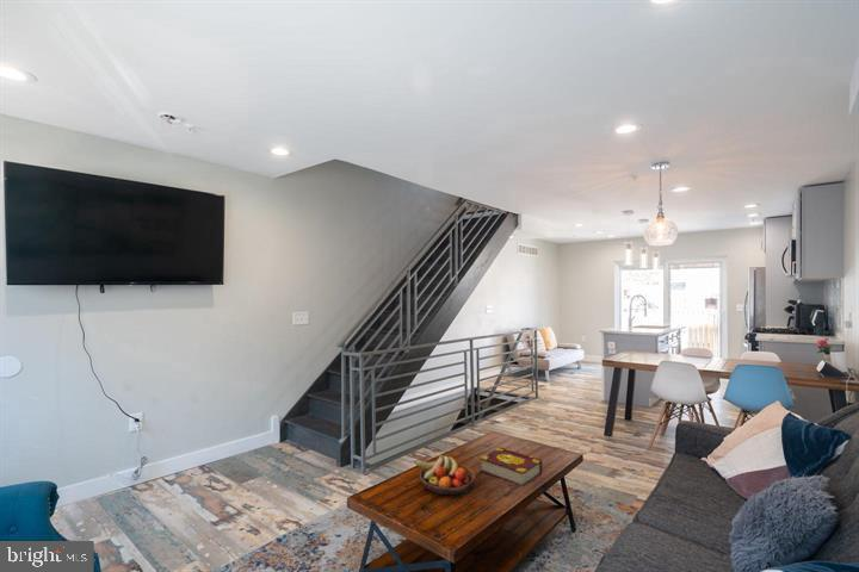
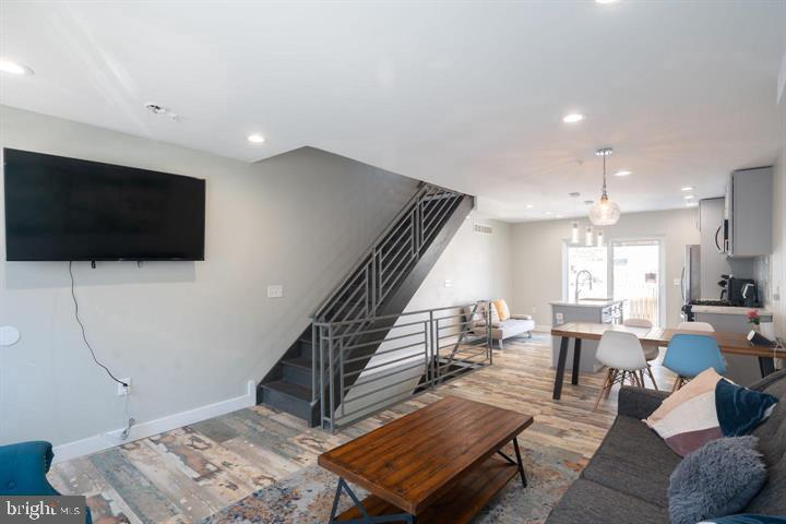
- book [478,446,543,487]
- fruit bowl [414,454,477,496]
